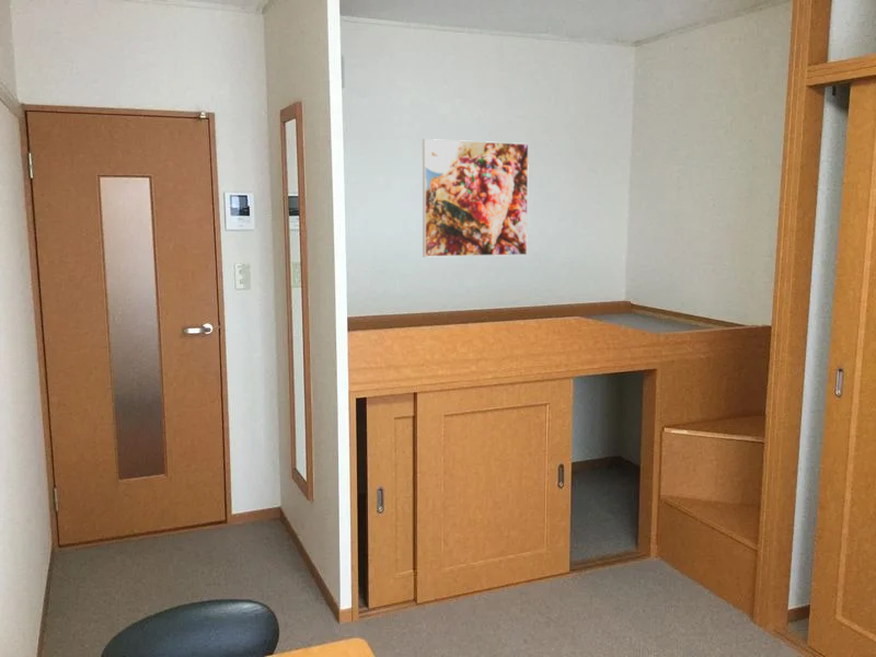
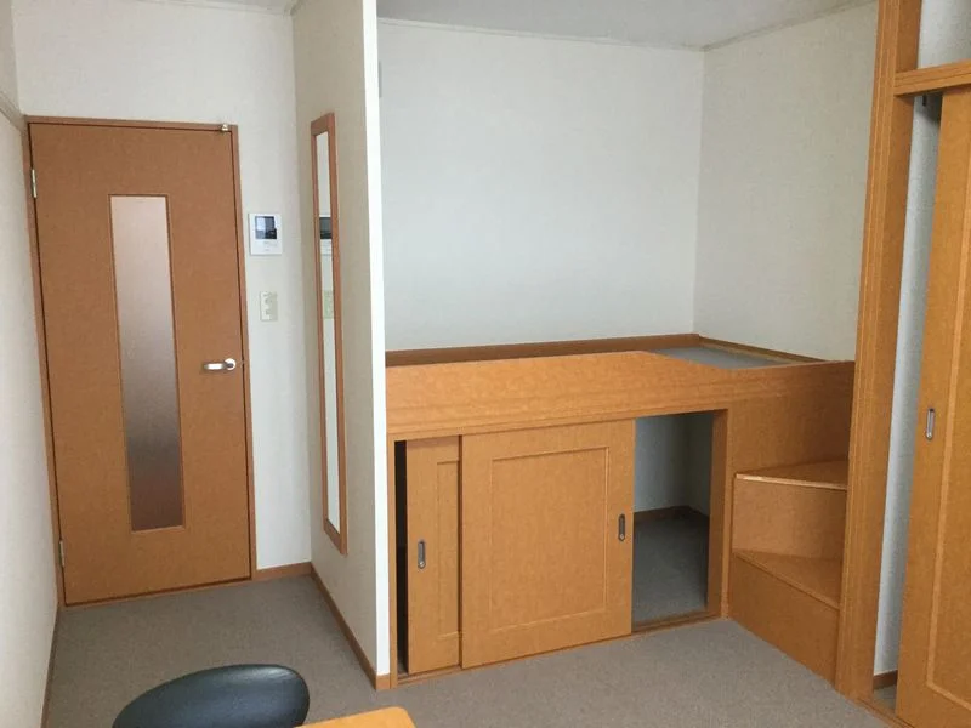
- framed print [422,138,530,258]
